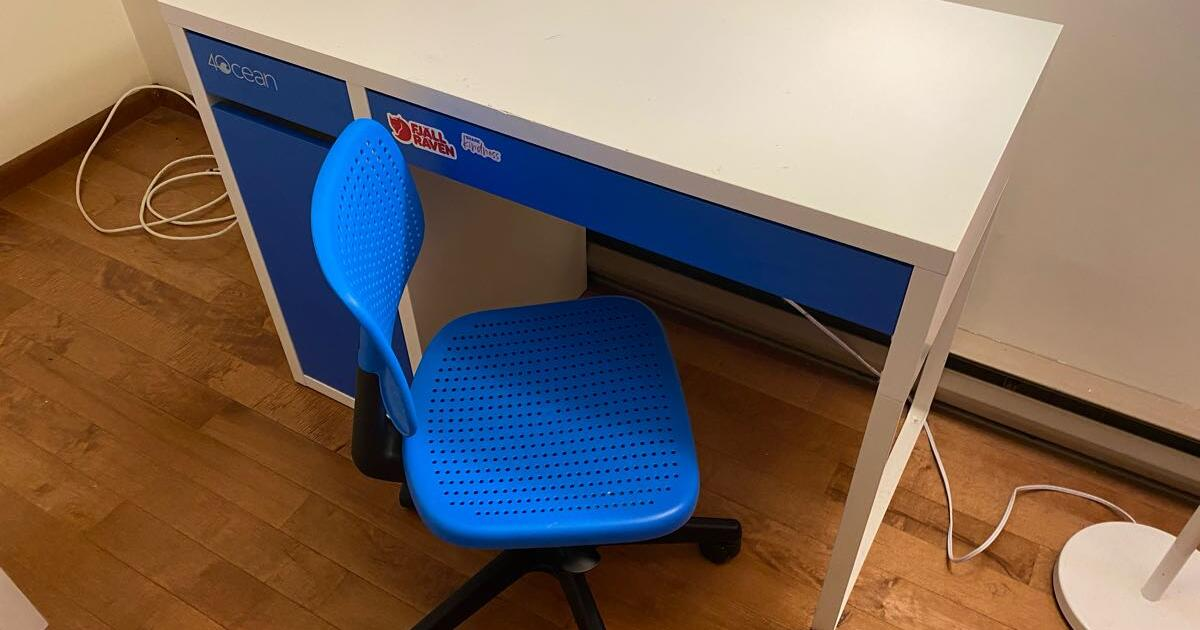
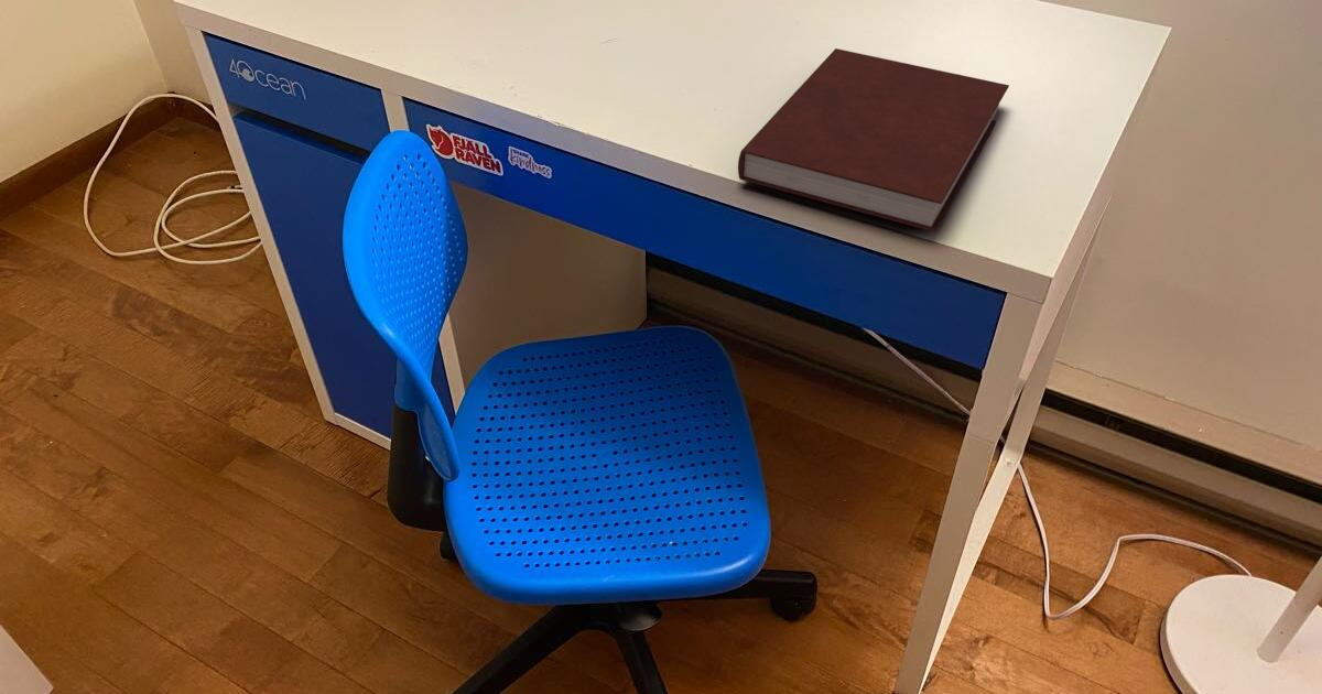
+ notebook [737,47,1010,234]
